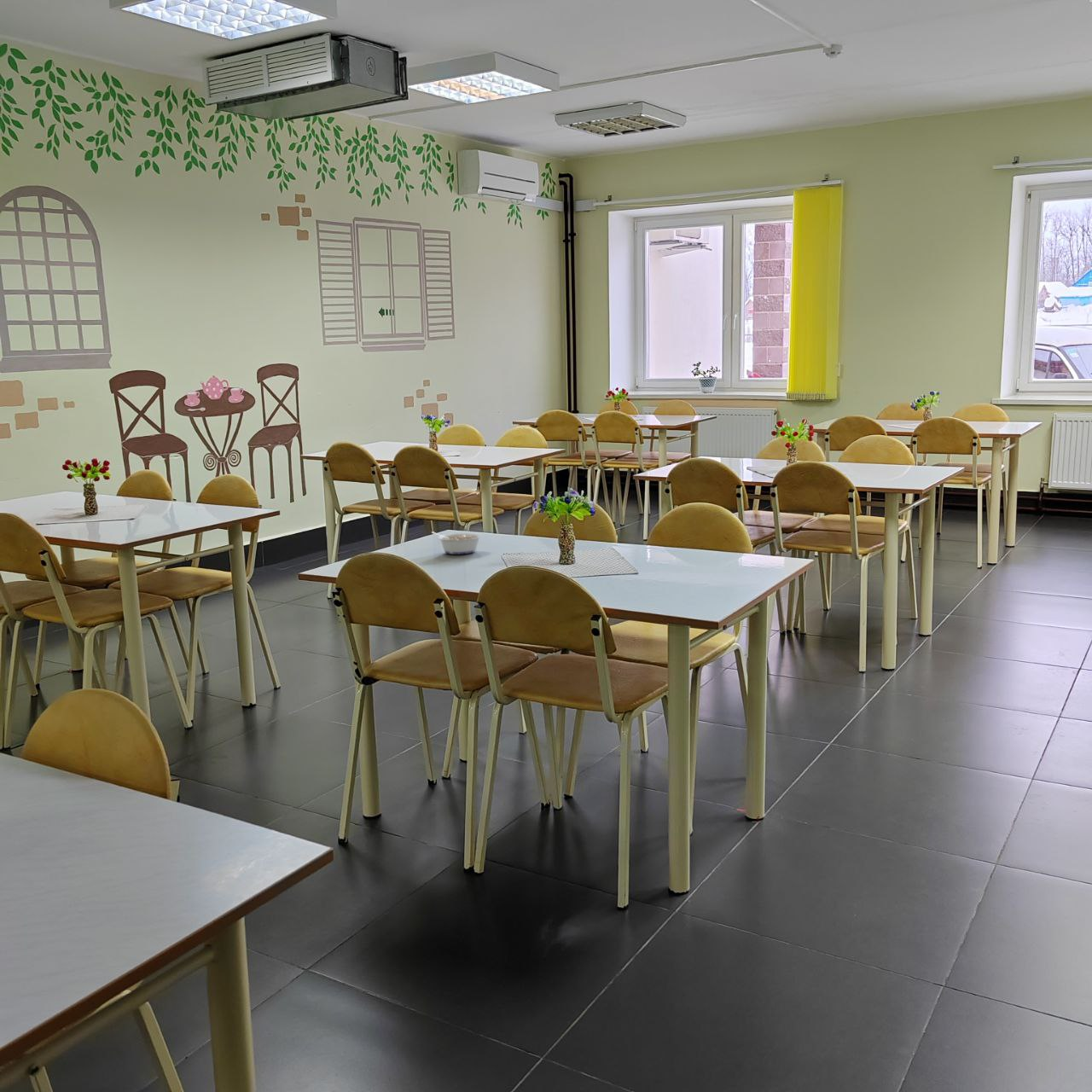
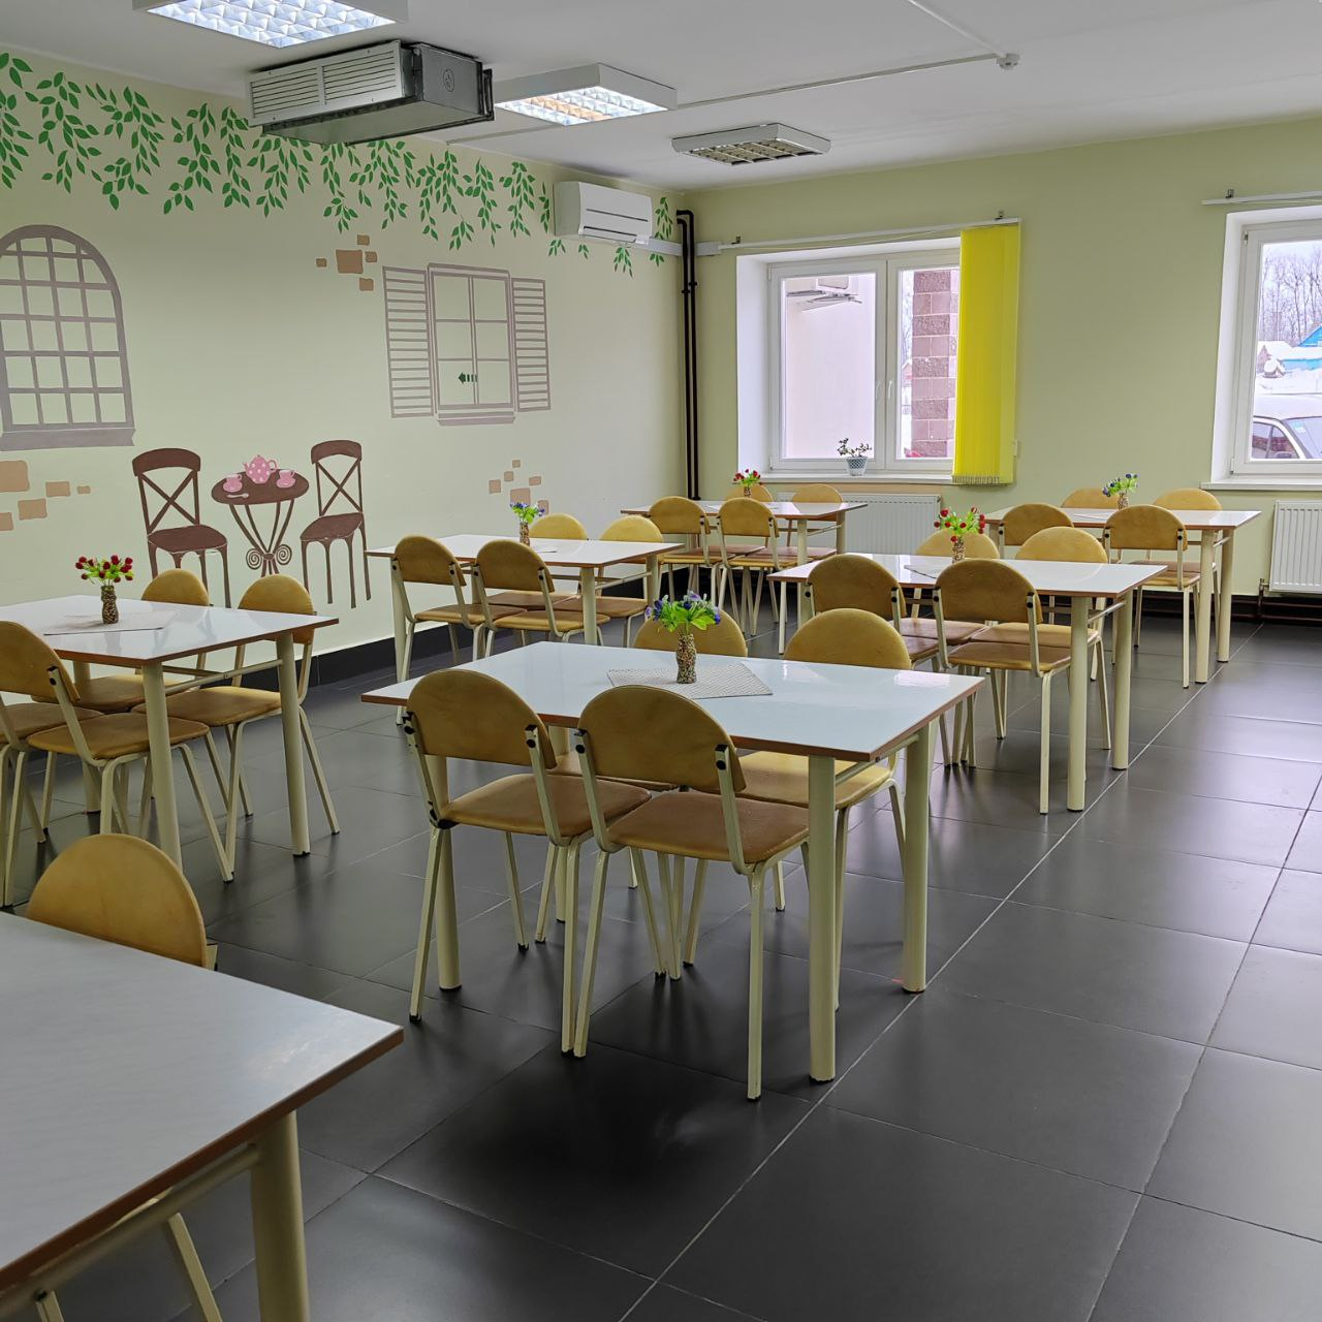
- legume [431,531,483,555]
